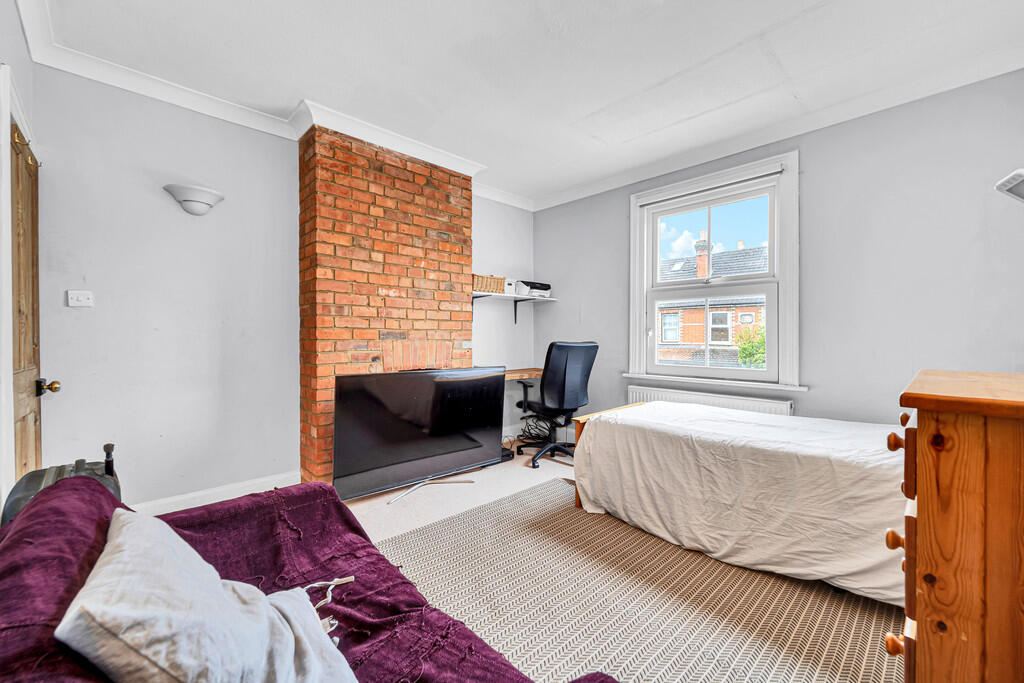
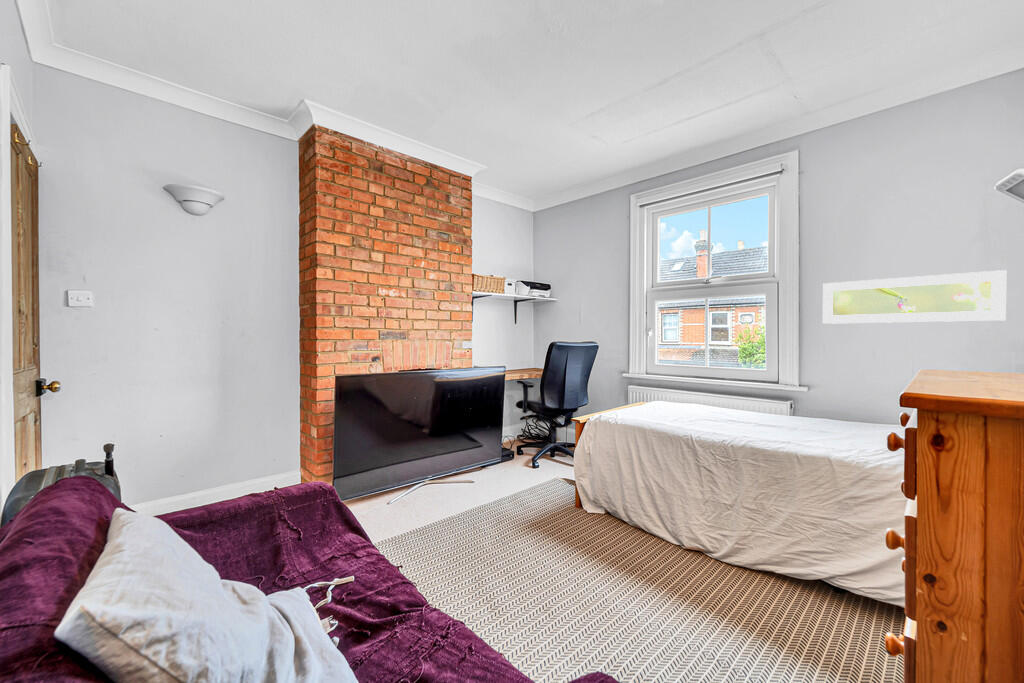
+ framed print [822,269,1007,325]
